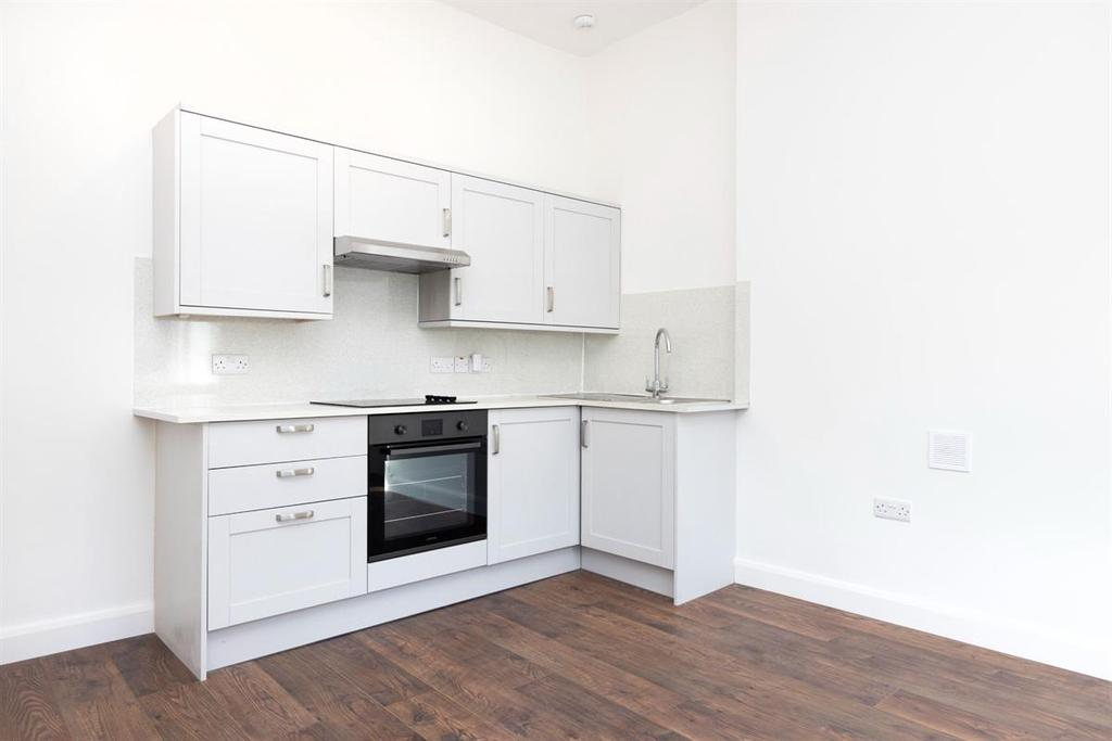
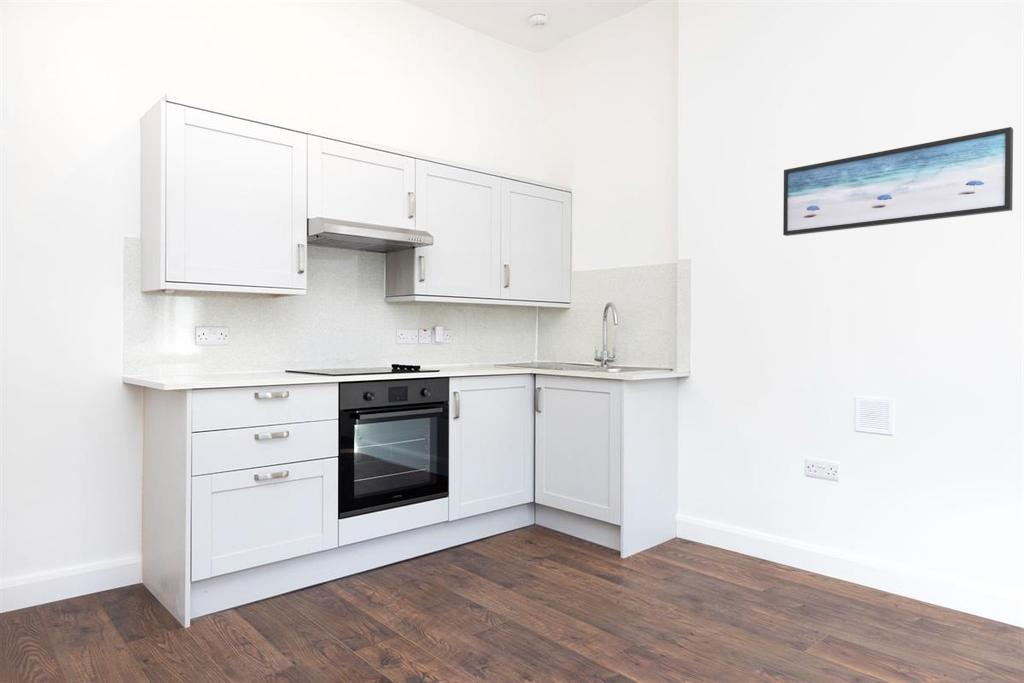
+ wall art [782,126,1014,237]
